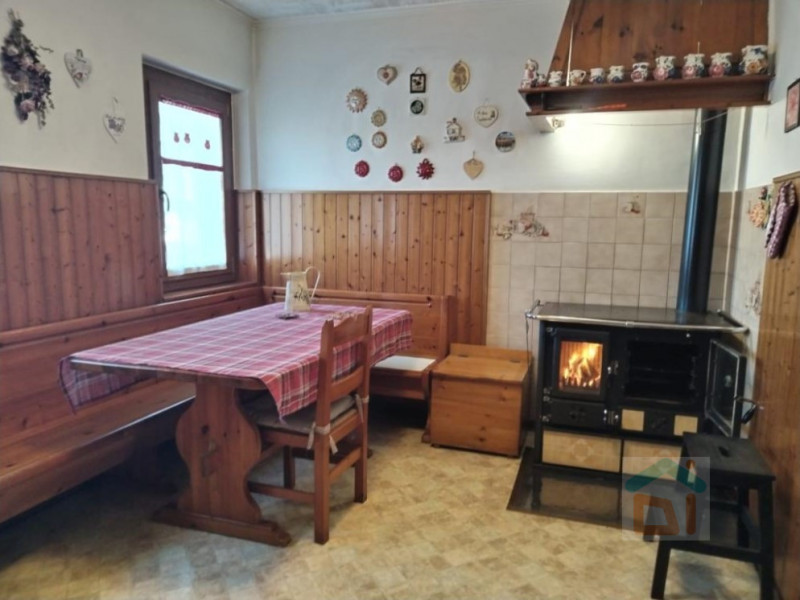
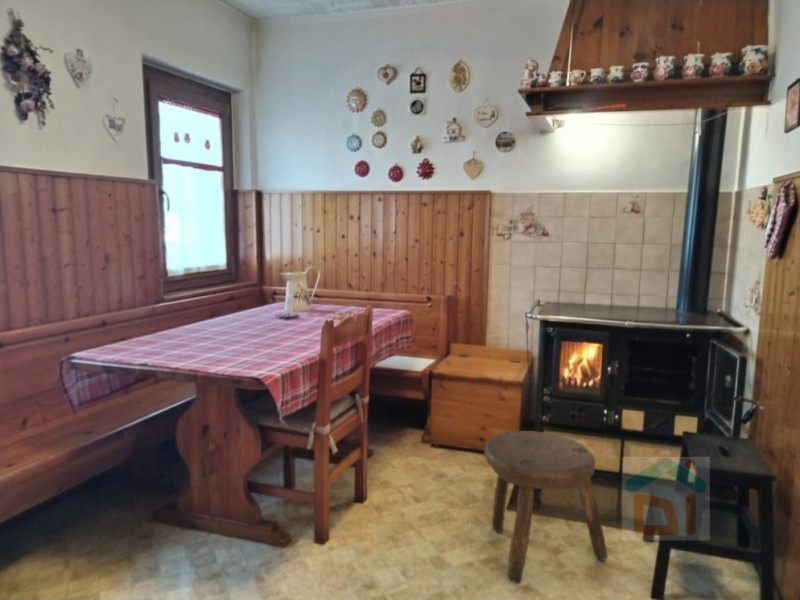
+ stool [483,430,609,585]
